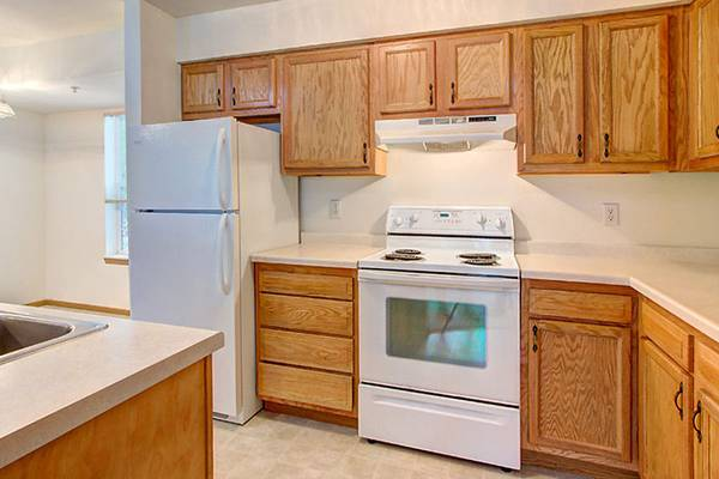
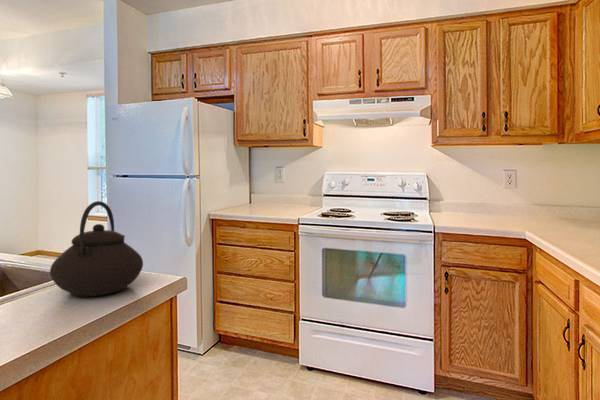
+ teapot [49,200,144,297]
